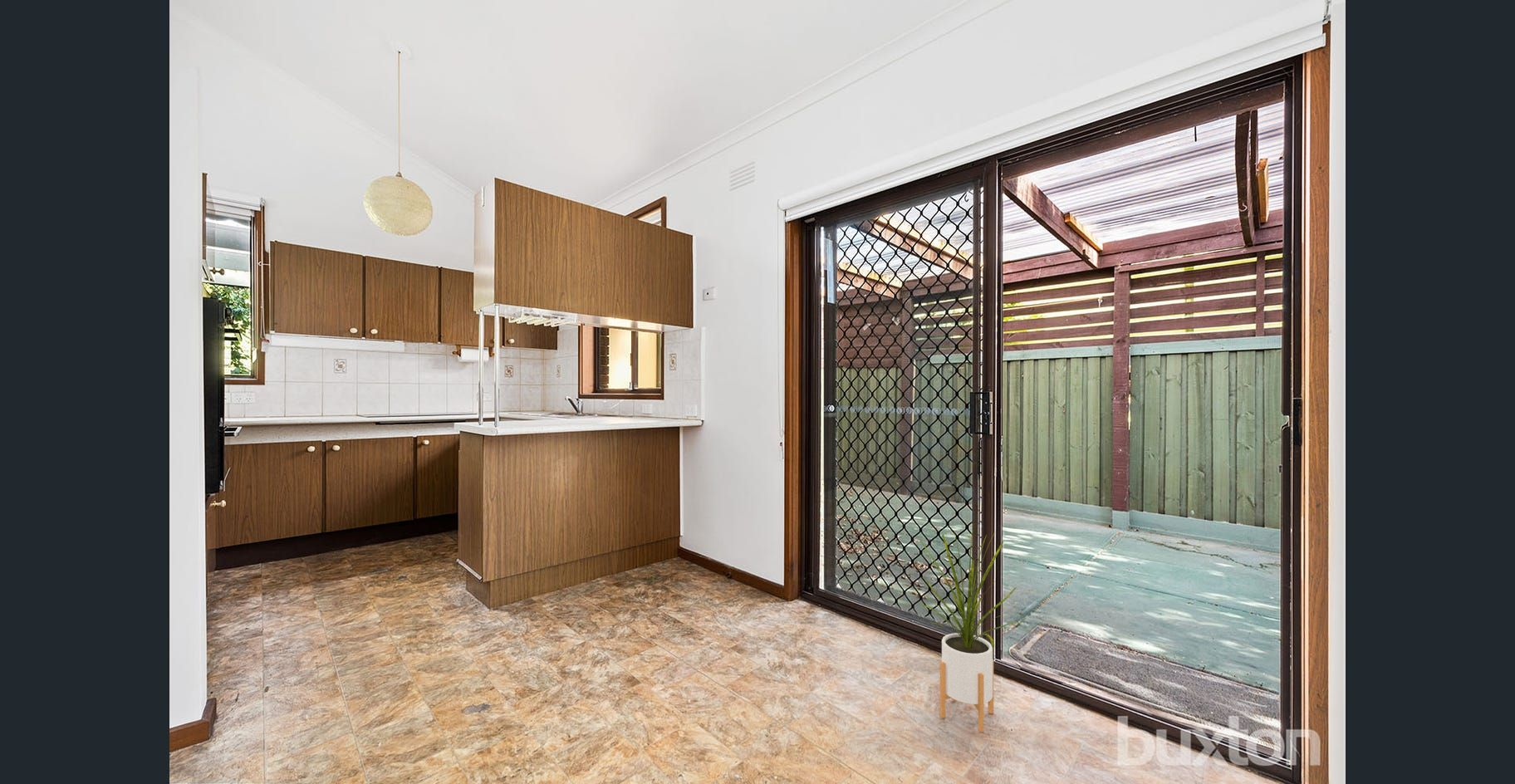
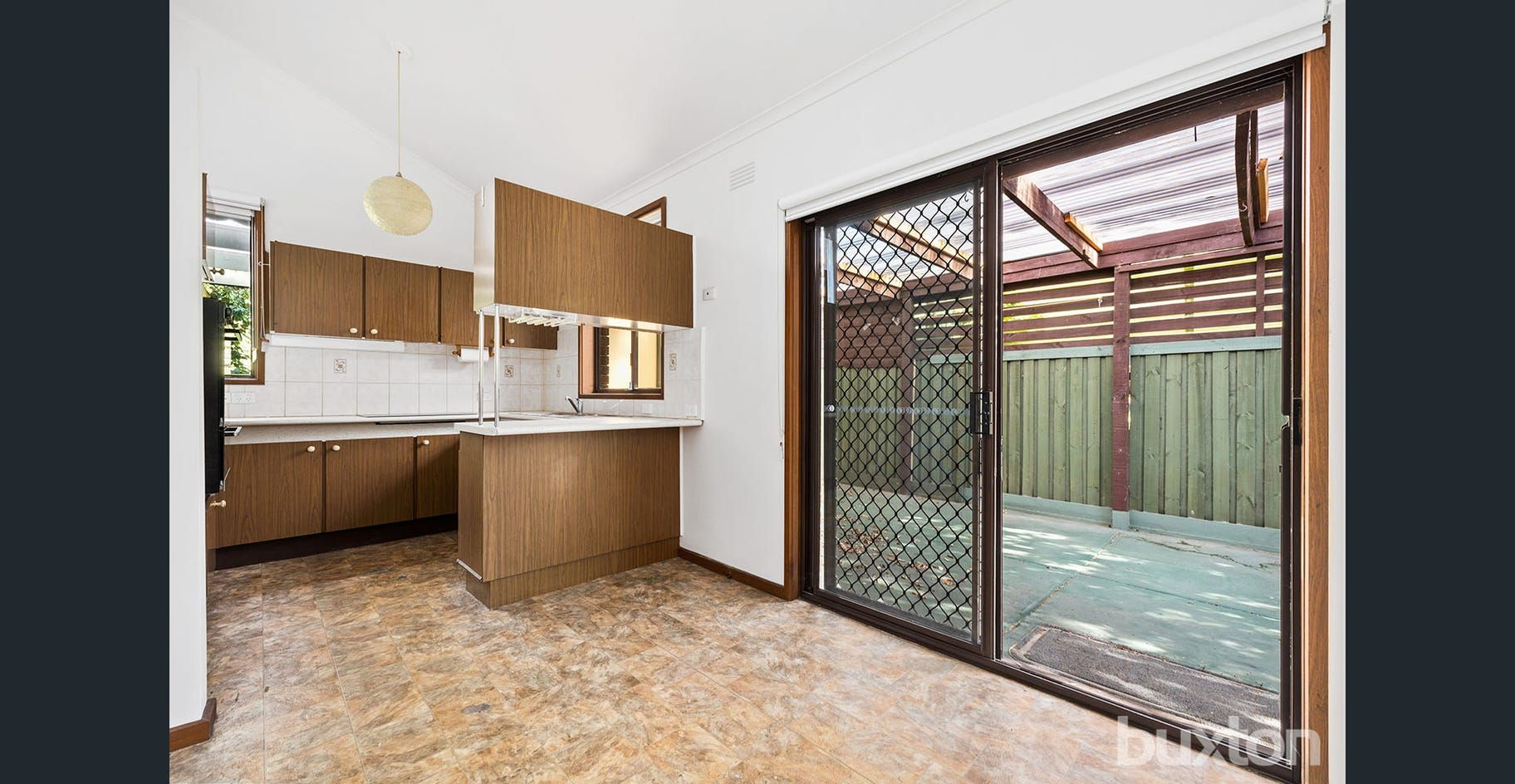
- house plant [916,524,1027,733]
